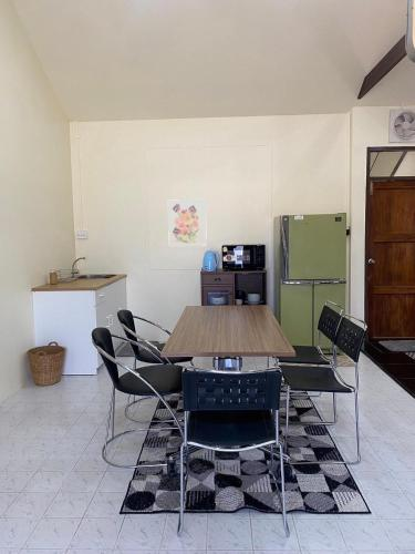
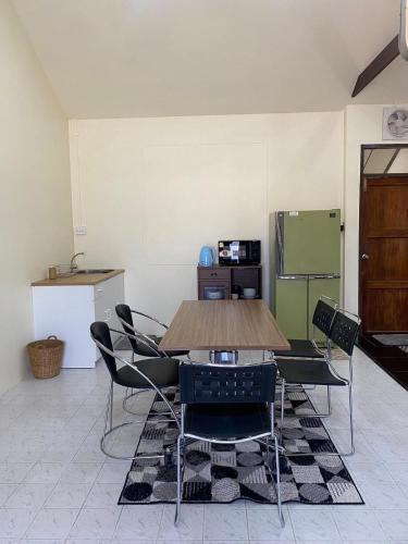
- wall art [167,198,208,247]
